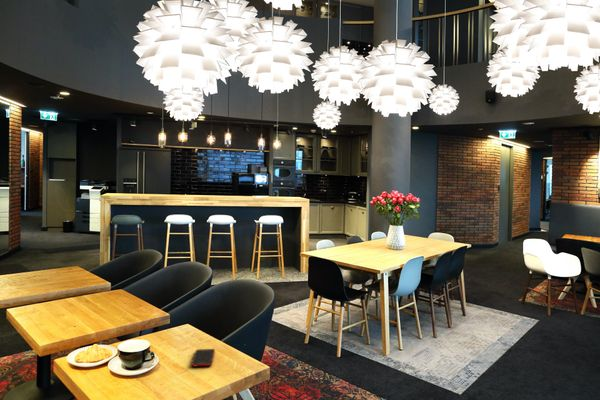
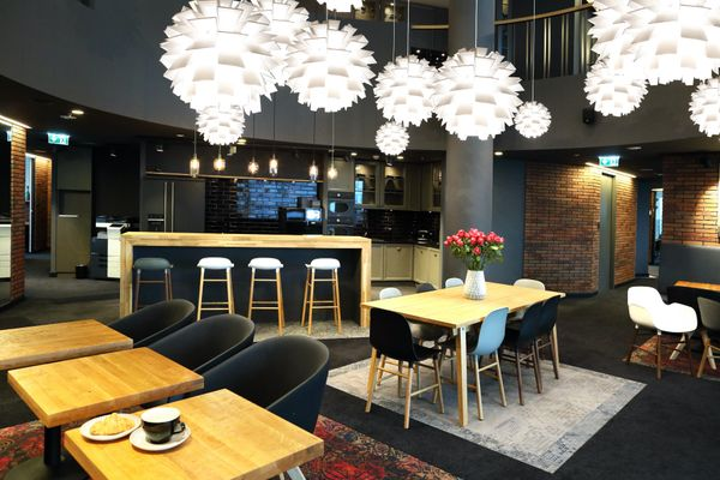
- cell phone [190,348,216,367]
